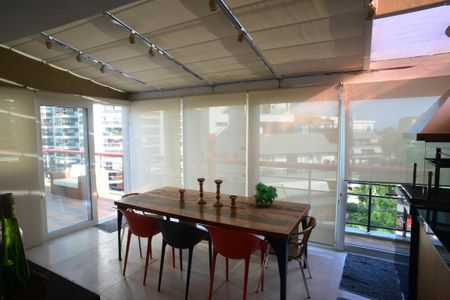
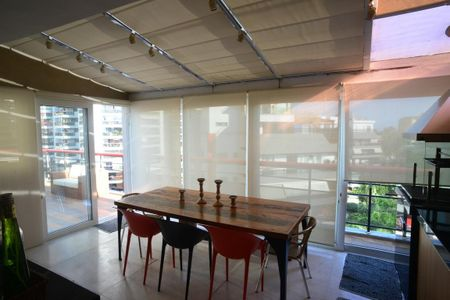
- plant [251,181,279,208]
